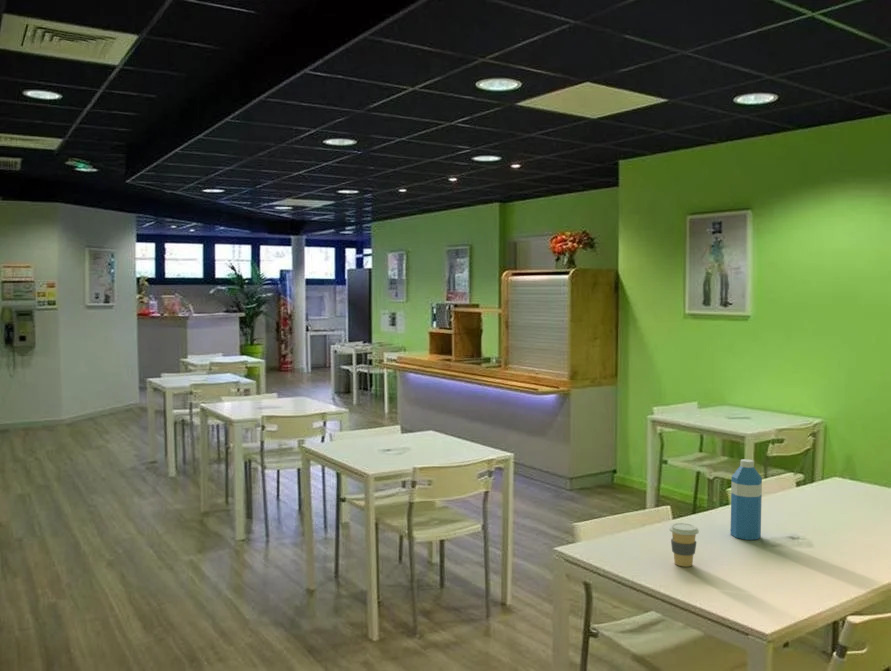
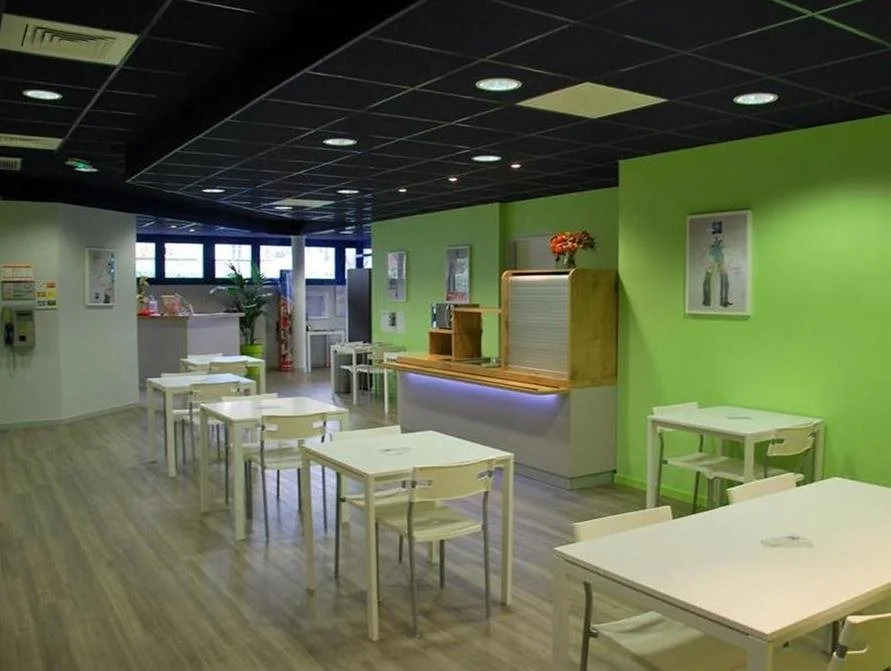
- water bottle [730,458,763,541]
- coffee cup [668,522,700,568]
